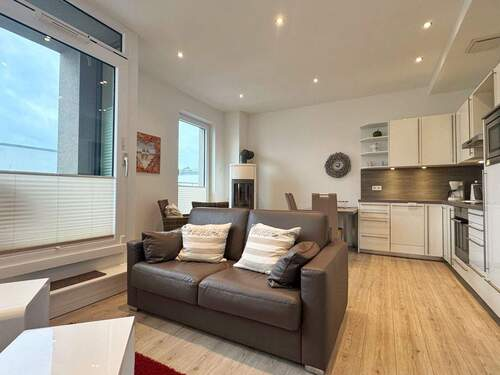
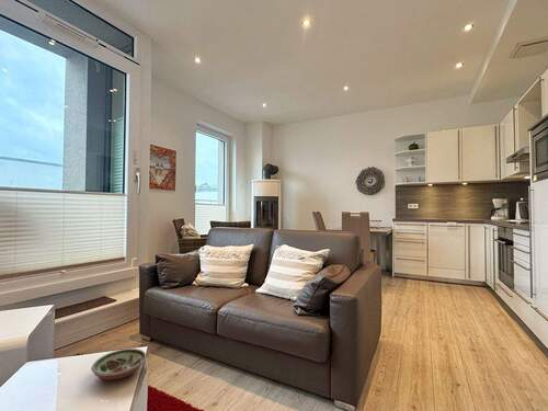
+ decorative bowl [90,347,148,381]
